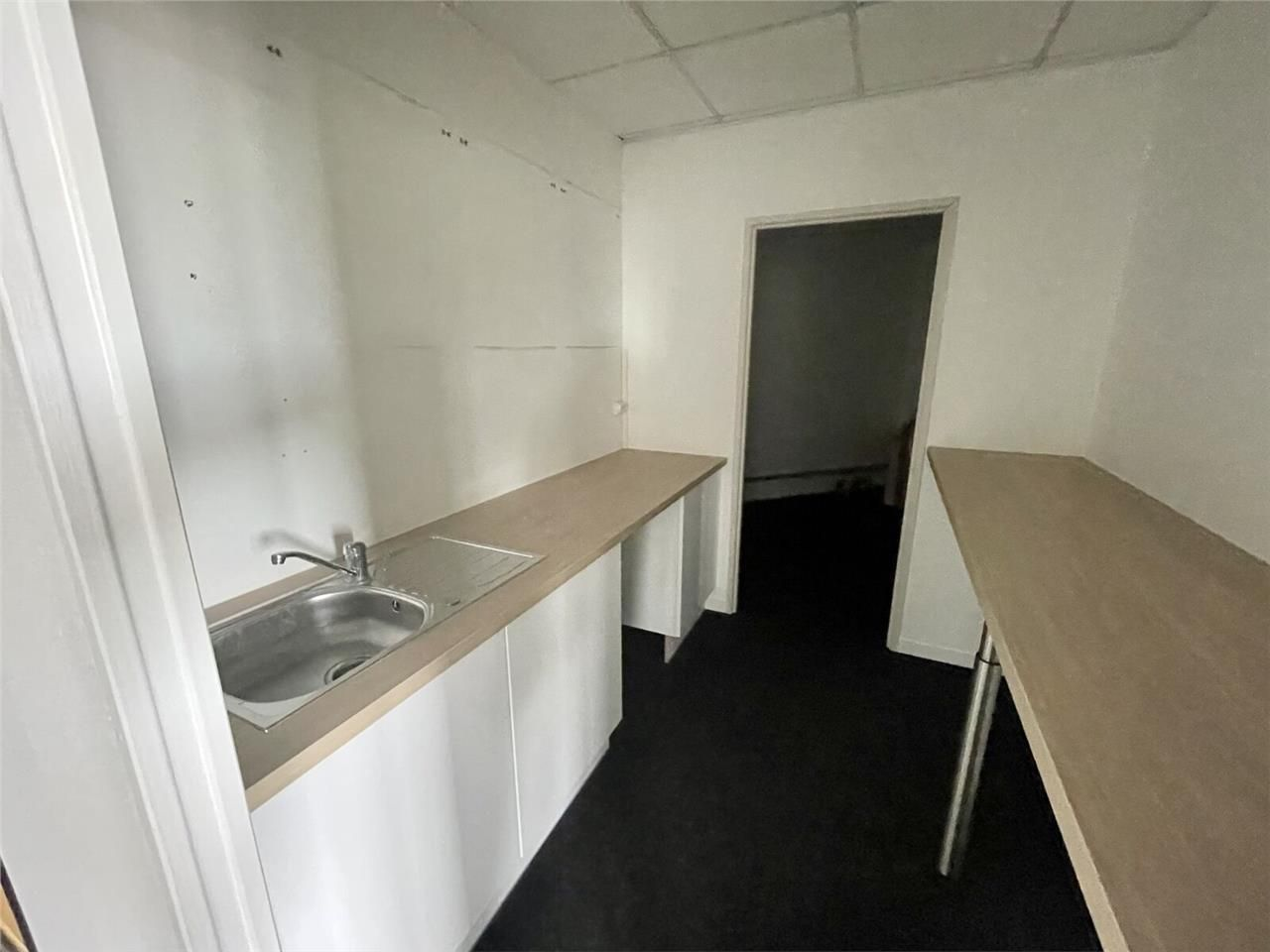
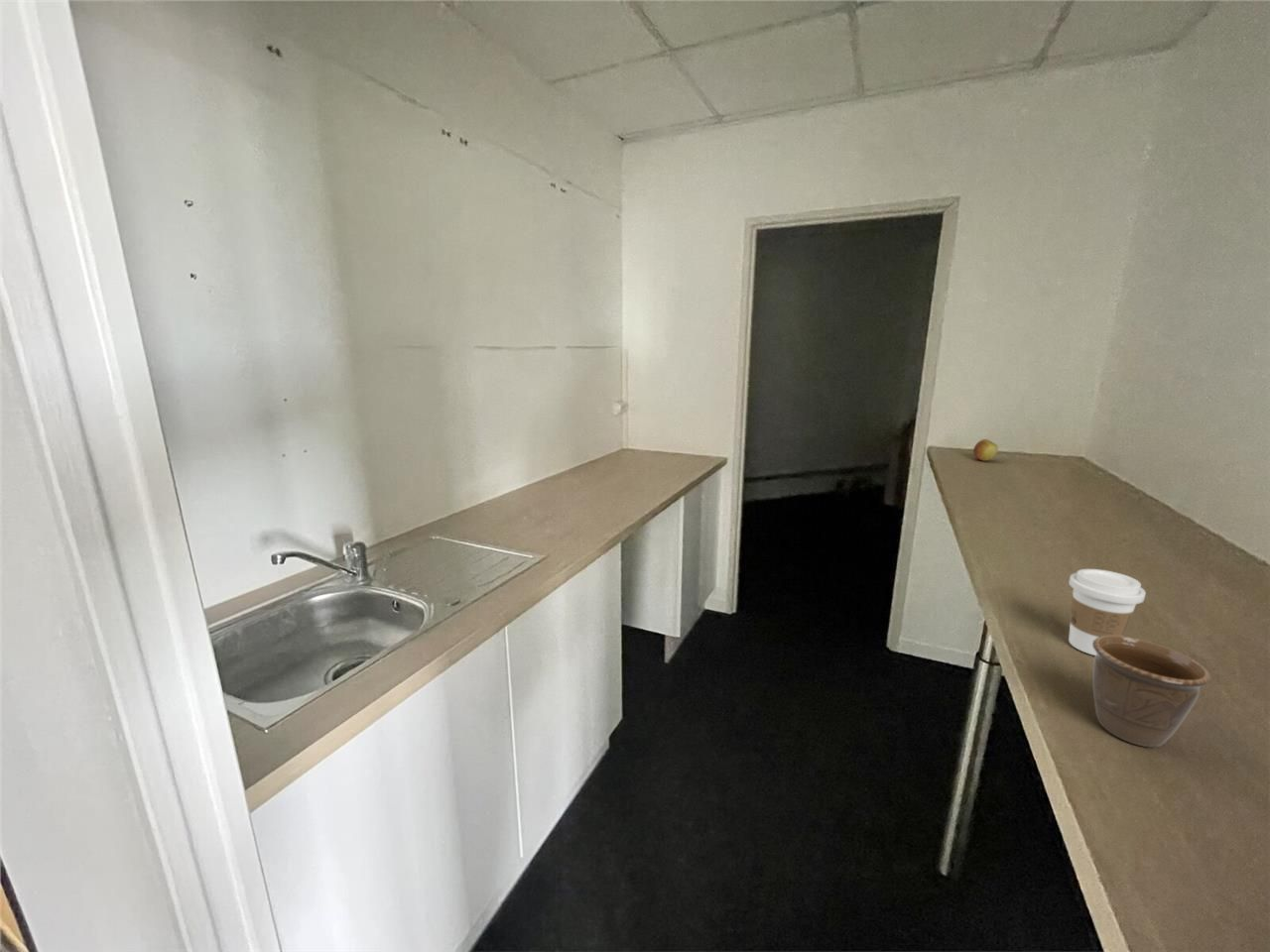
+ apple [972,438,999,462]
+ coffee cup [1068,568,1147,656]
+ mug [1092,636,1211,749]
